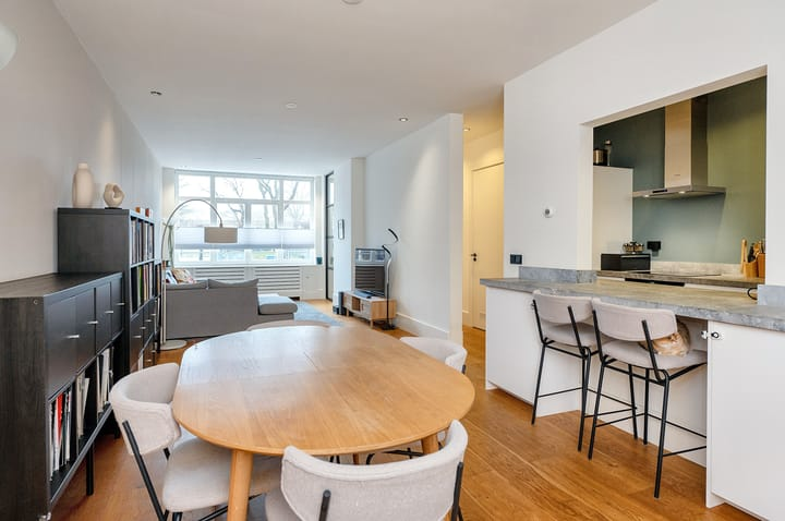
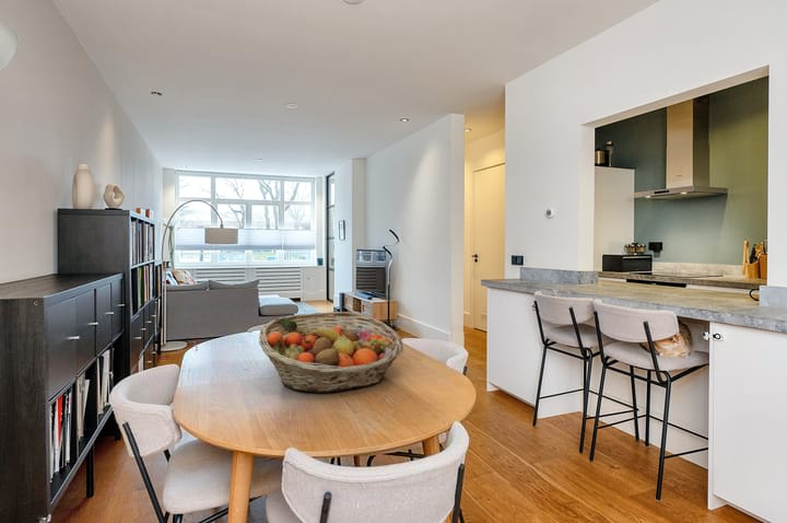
+ fruit basket [258,311,404,394]
